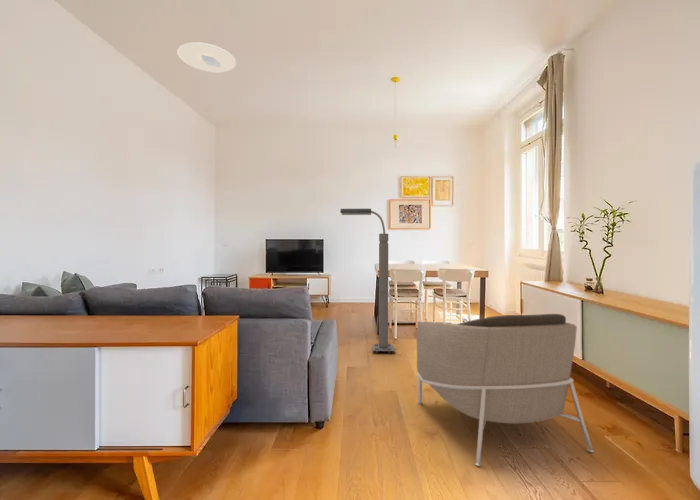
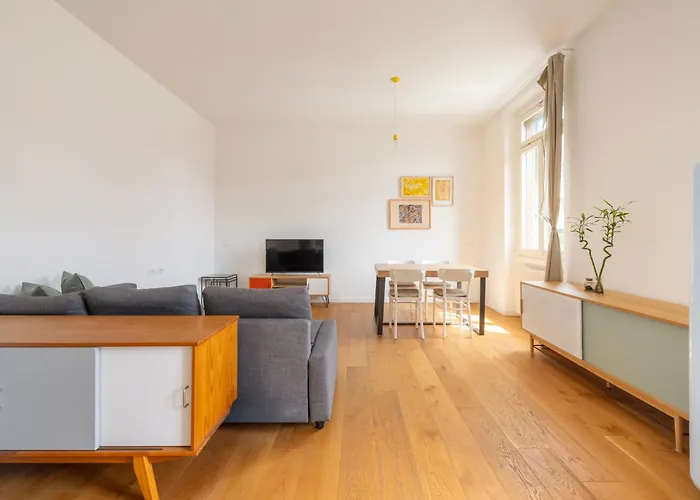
- floor lamp [339,208,396,354]
- ceiling light [176,41,237,73]
- armchair [416,313,595,467]
